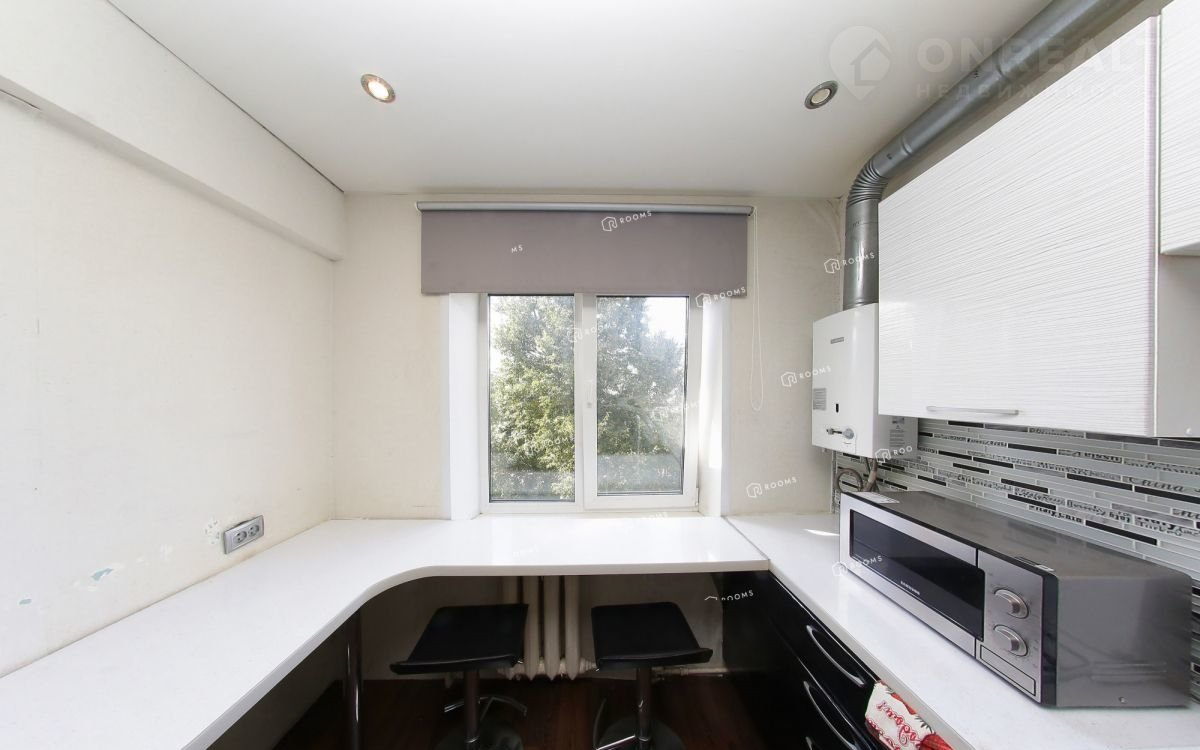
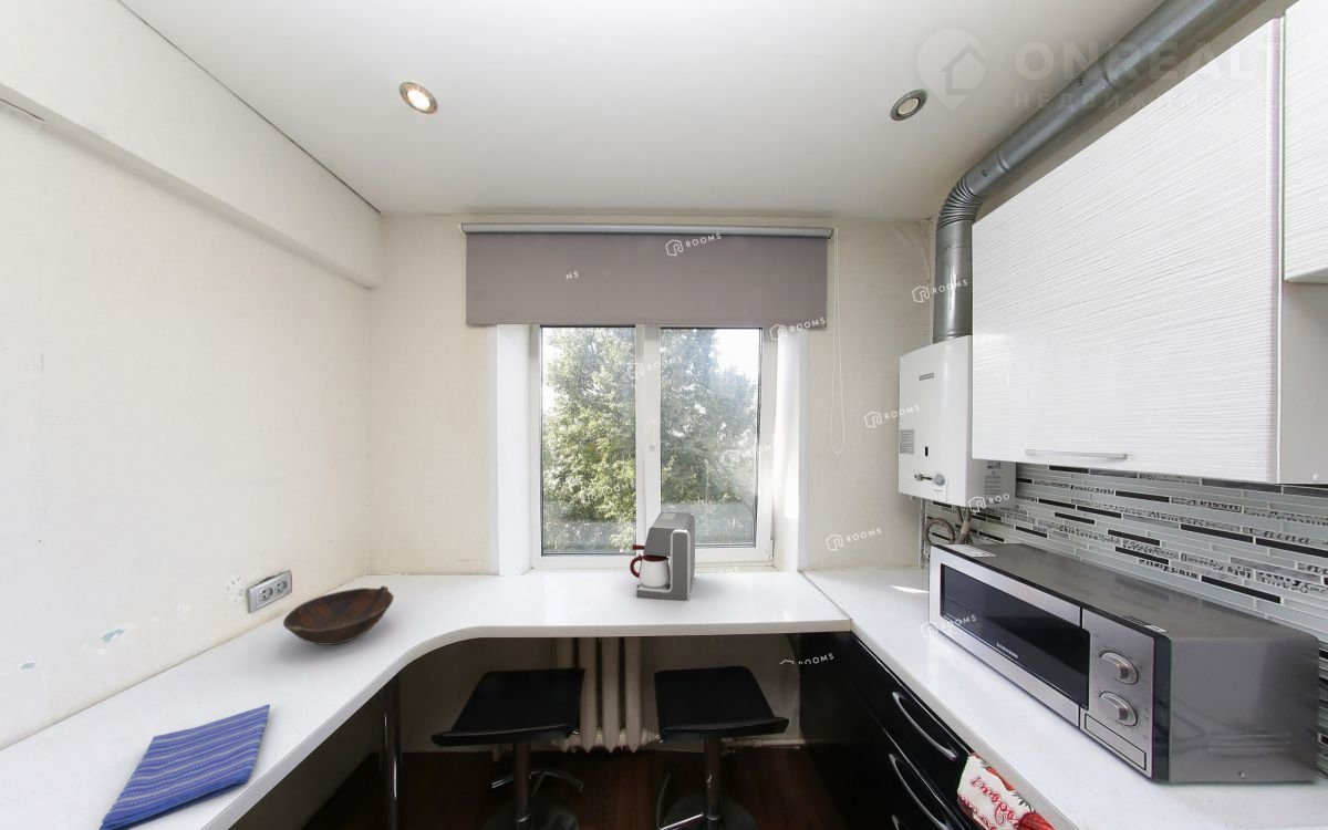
+ coffee maker [629,511,696,602]
+ bowl [282,584,395,646]
+ dish towel [97,703,271,830]
